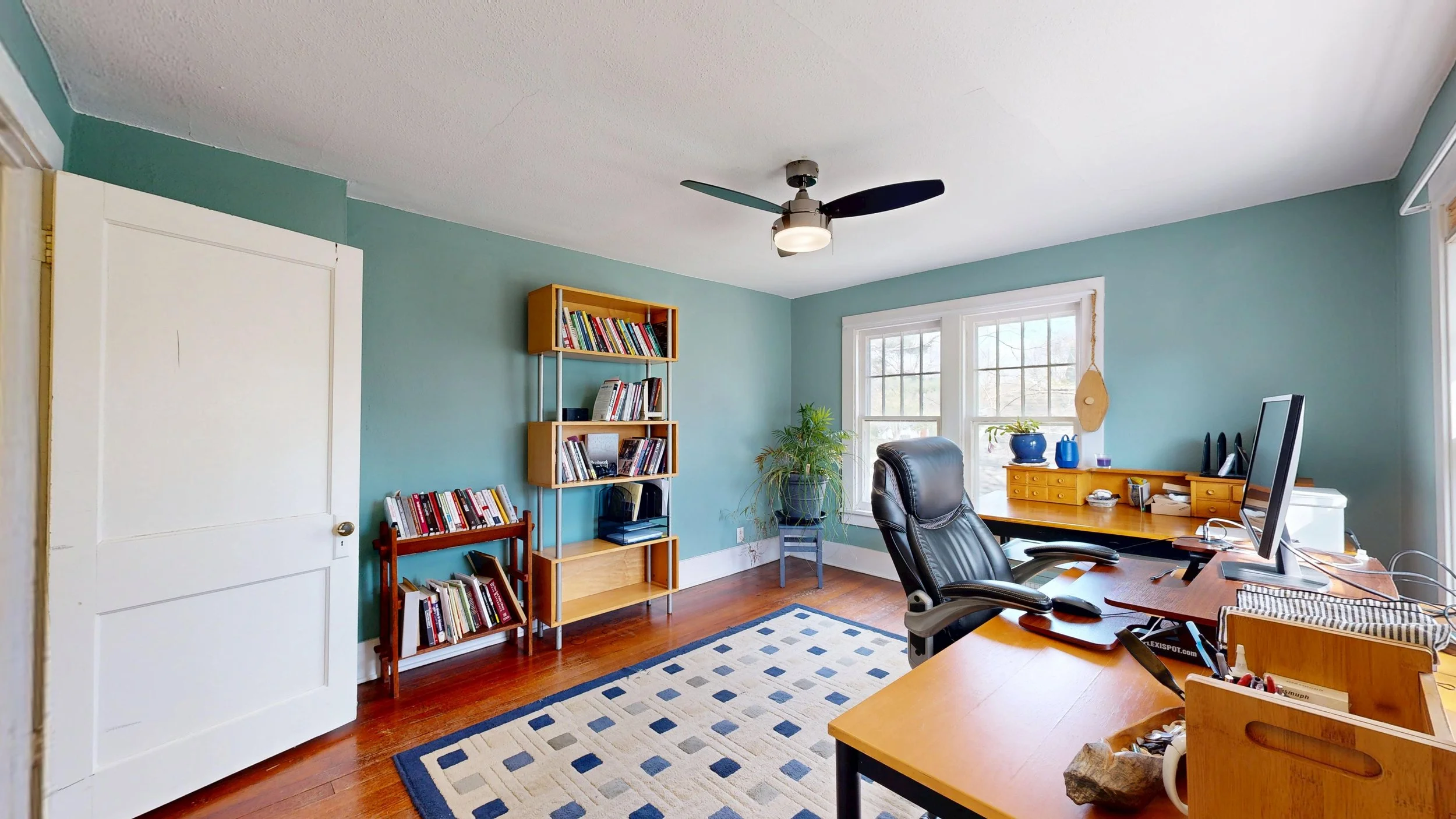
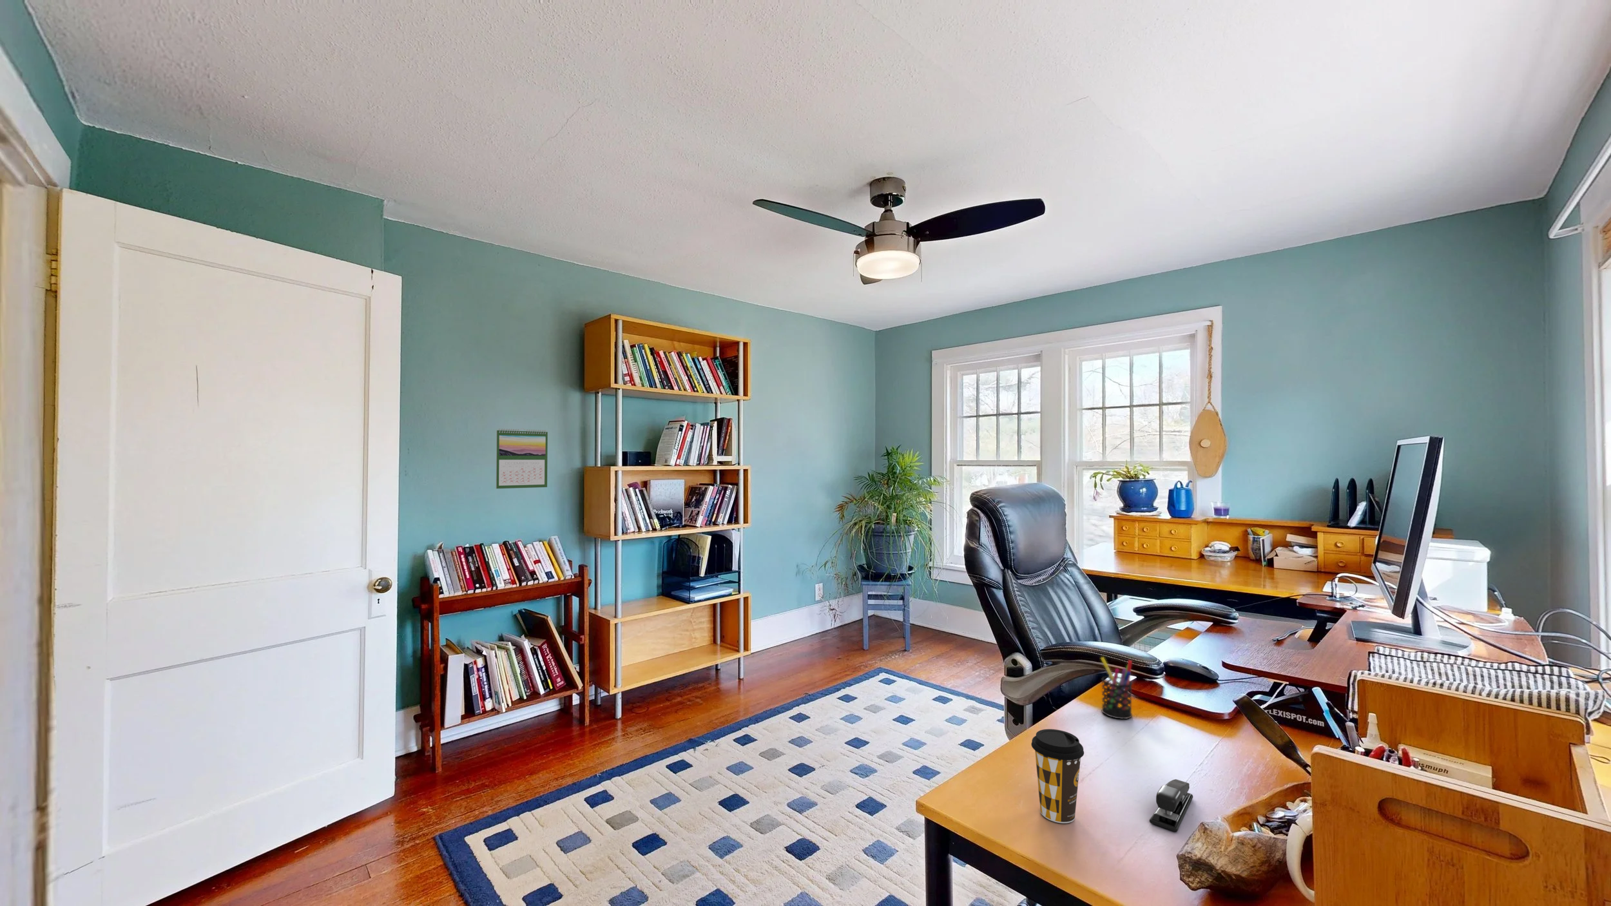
+ pen holder [1100,657,1133,720]
+ calendar [496,428,549,489]
+ coffee cup [1030,729,1084,823]
+ stapler [1149,779,1194,833]
